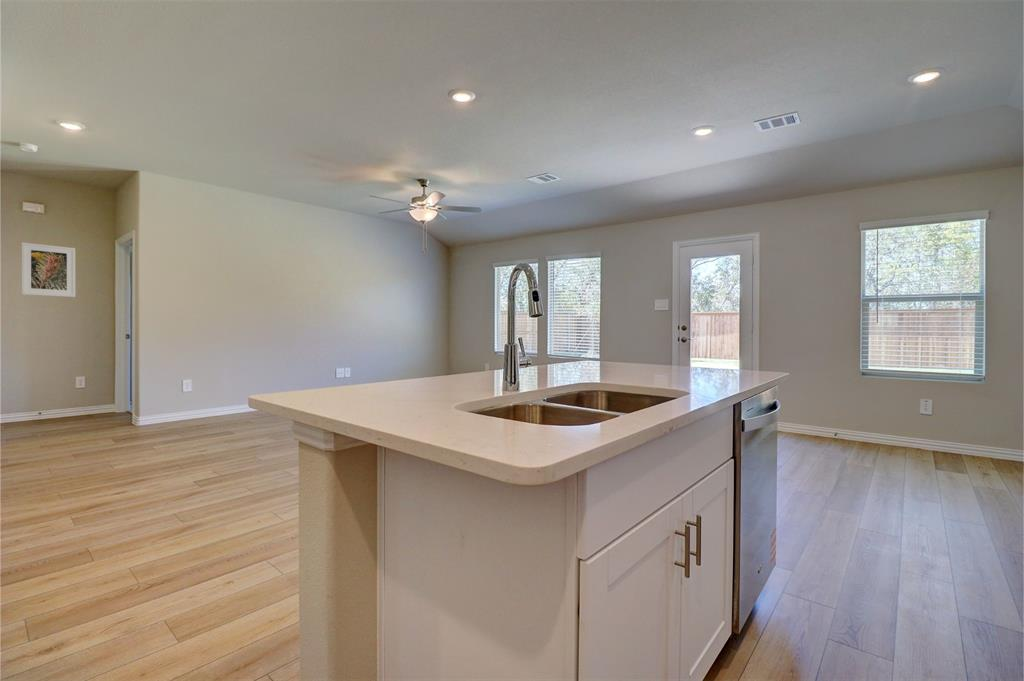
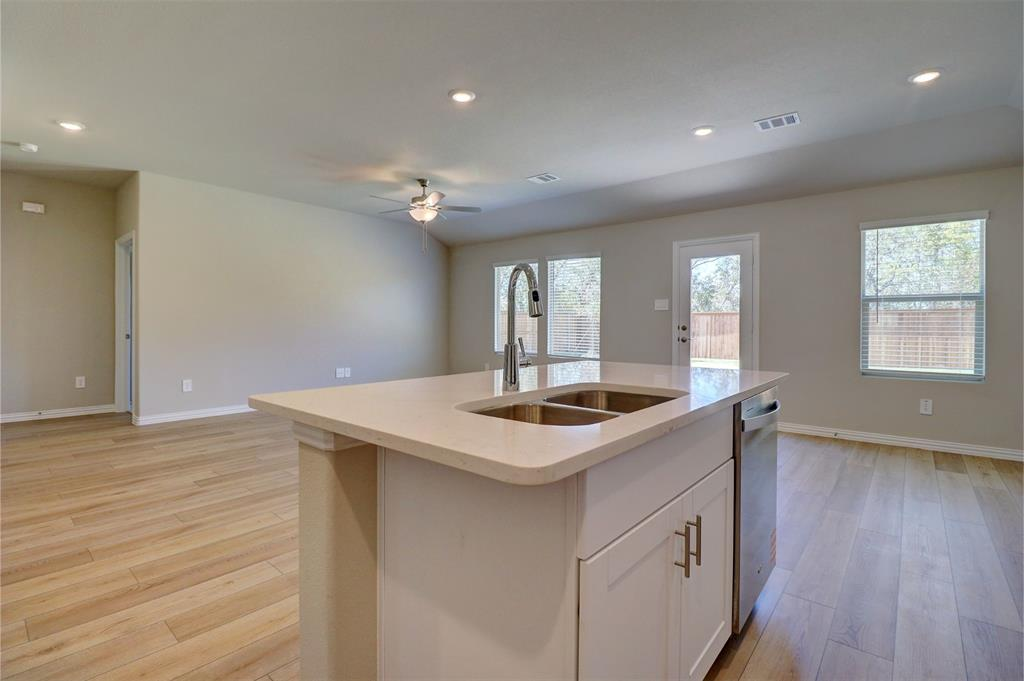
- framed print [21,241,76,298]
